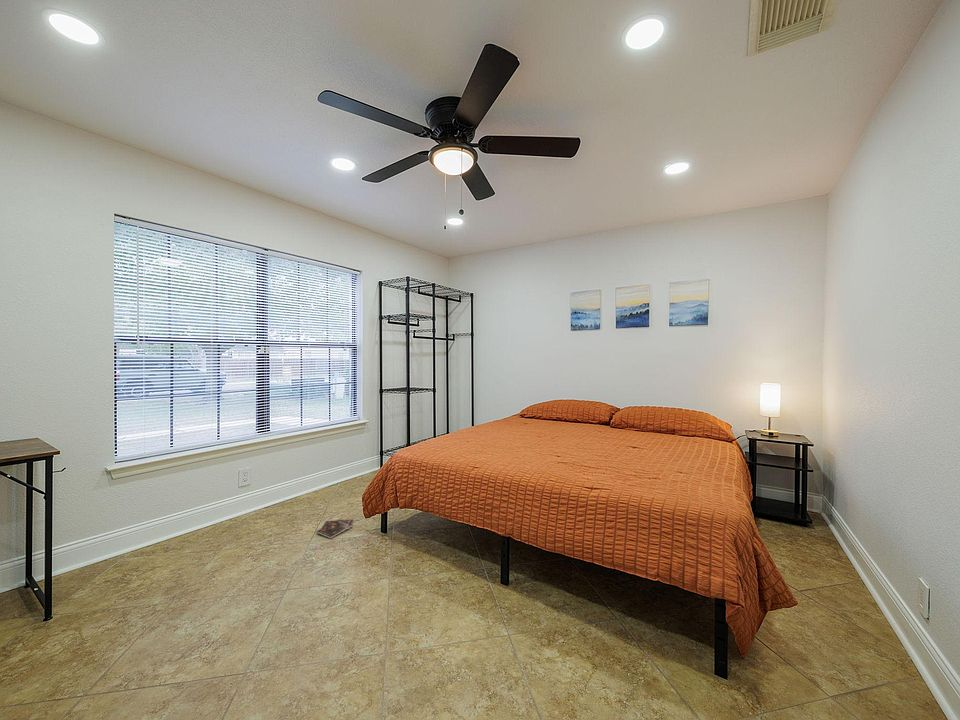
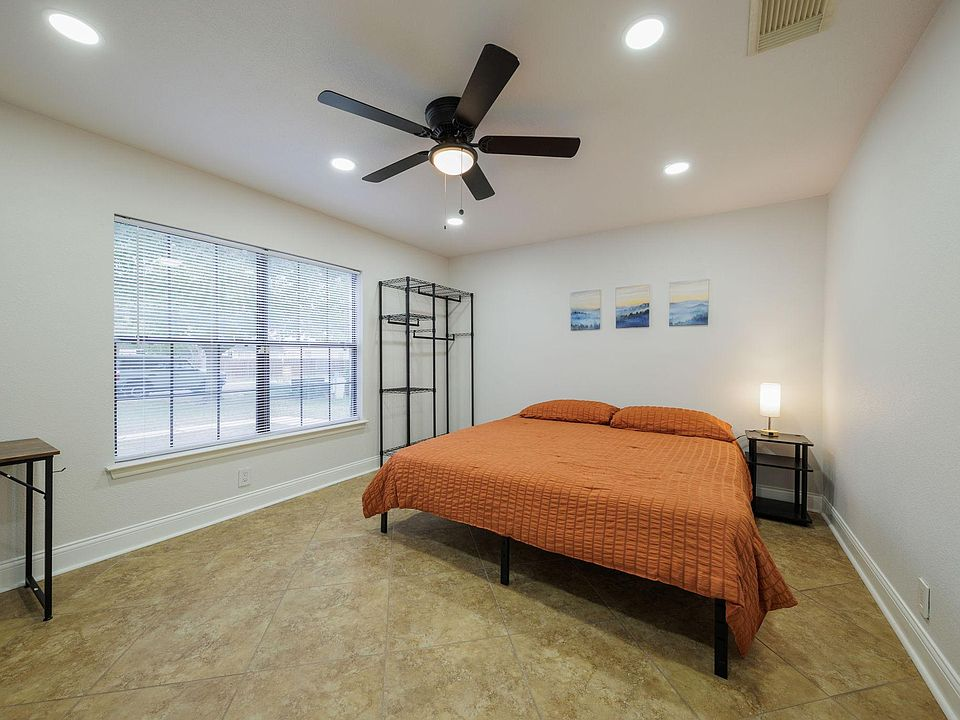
- booklet [315,519,354,539]
